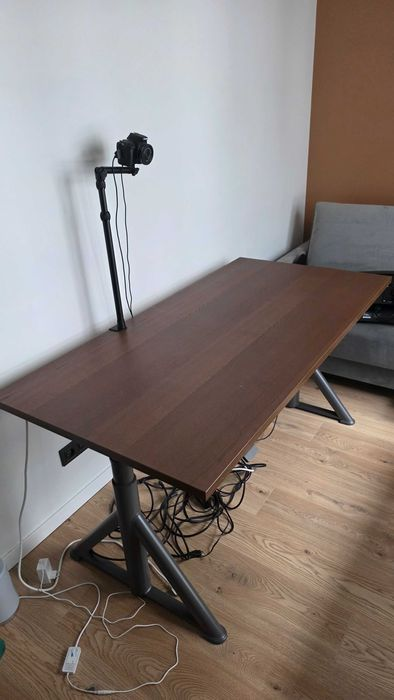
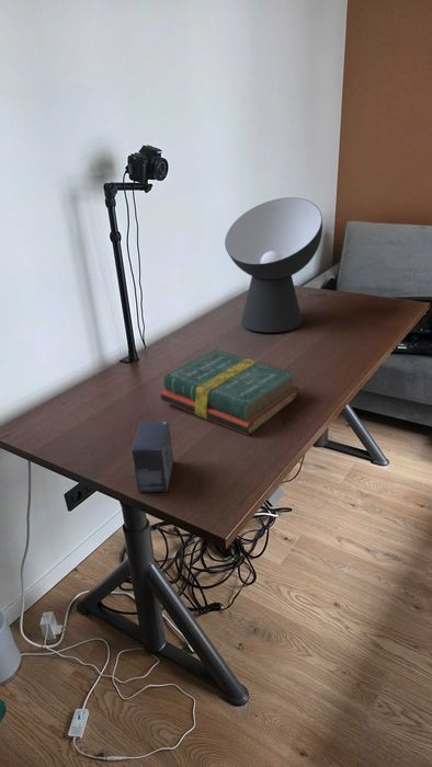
+ small box [130,420,174,493]
+ hardback book [160,348,299,436]
+ table lamp [224,196,326,333]
